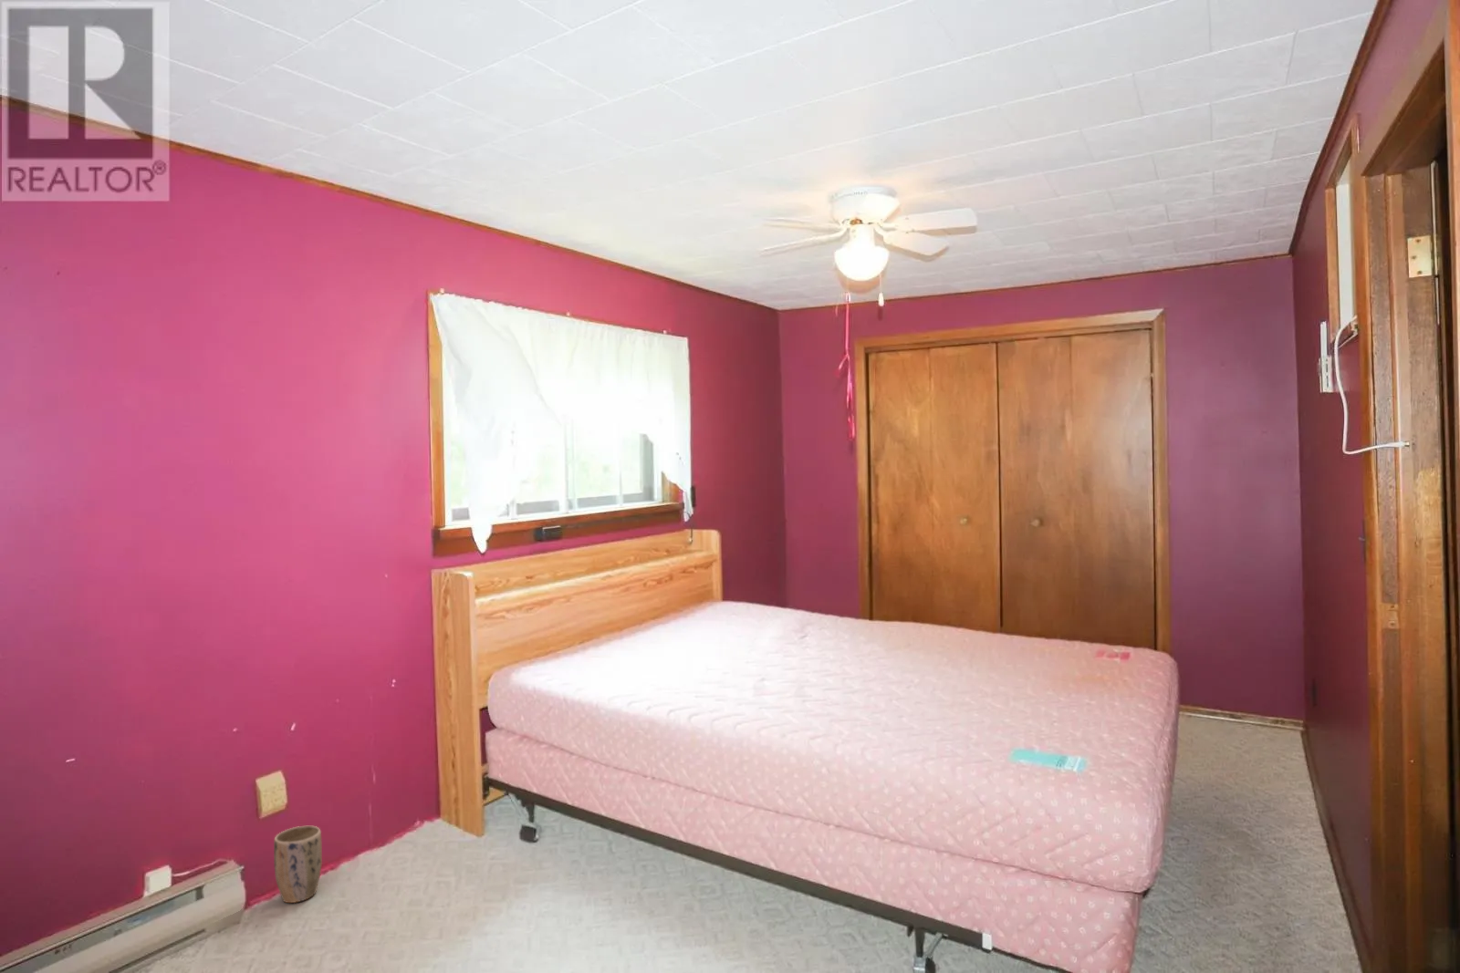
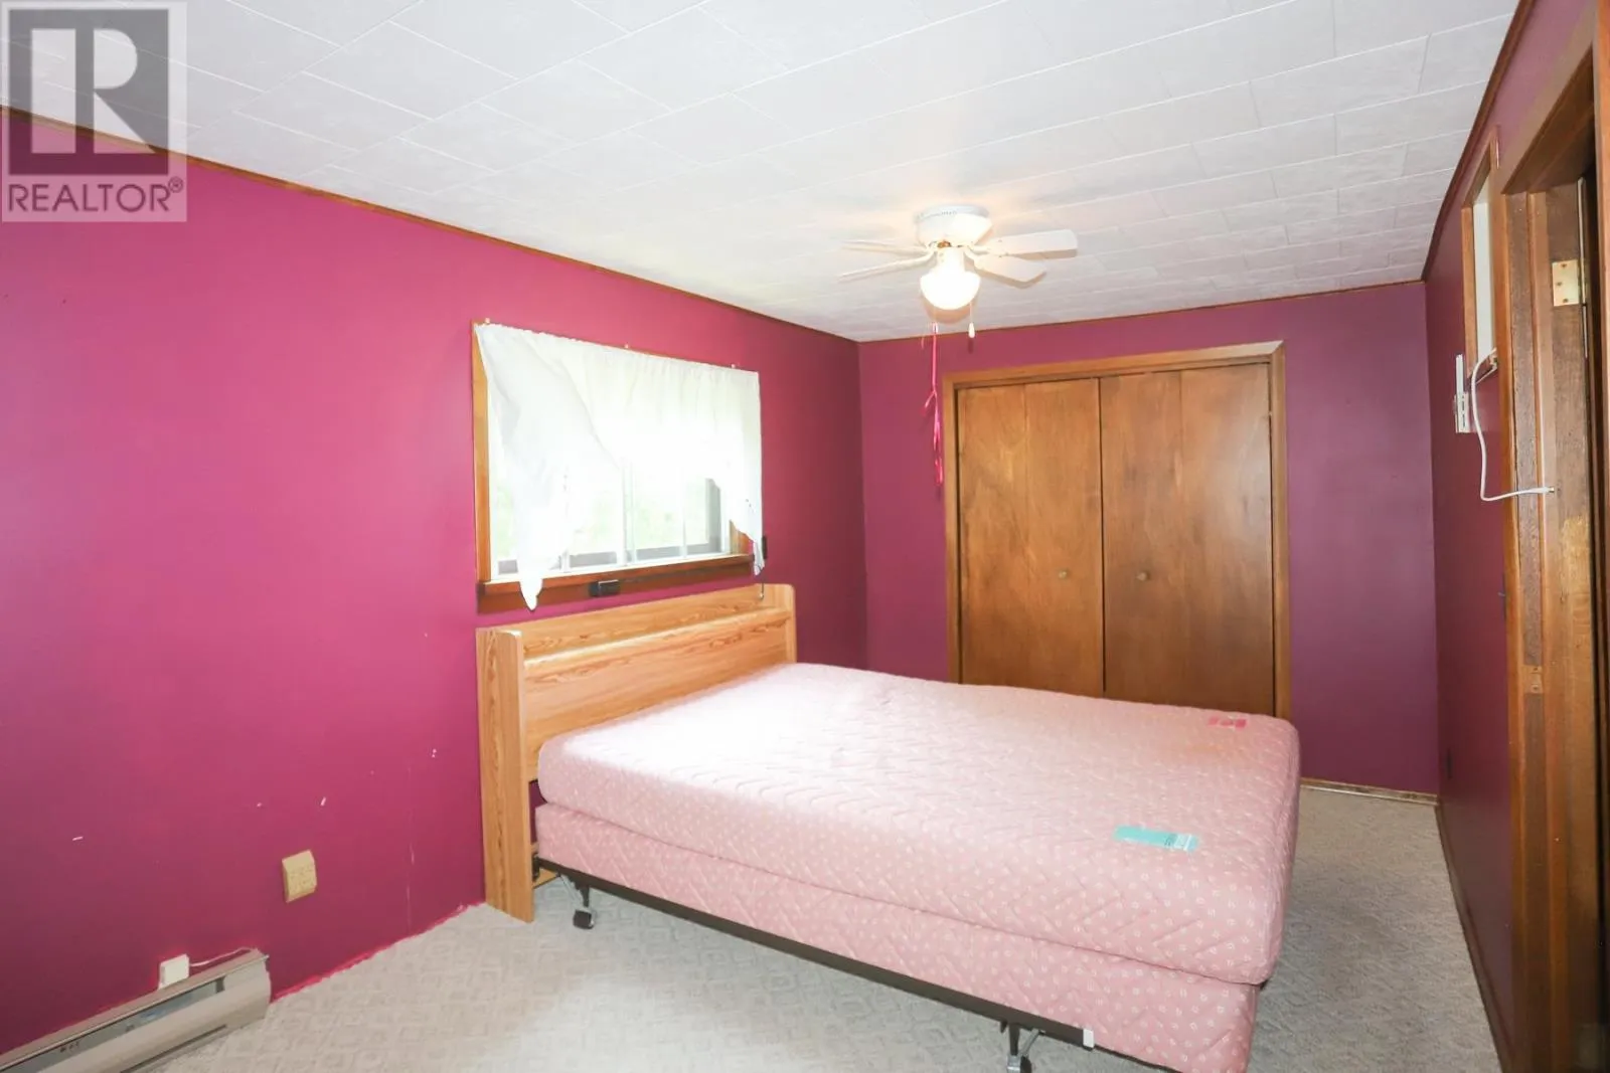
- plant pot [273,825,323,904]
